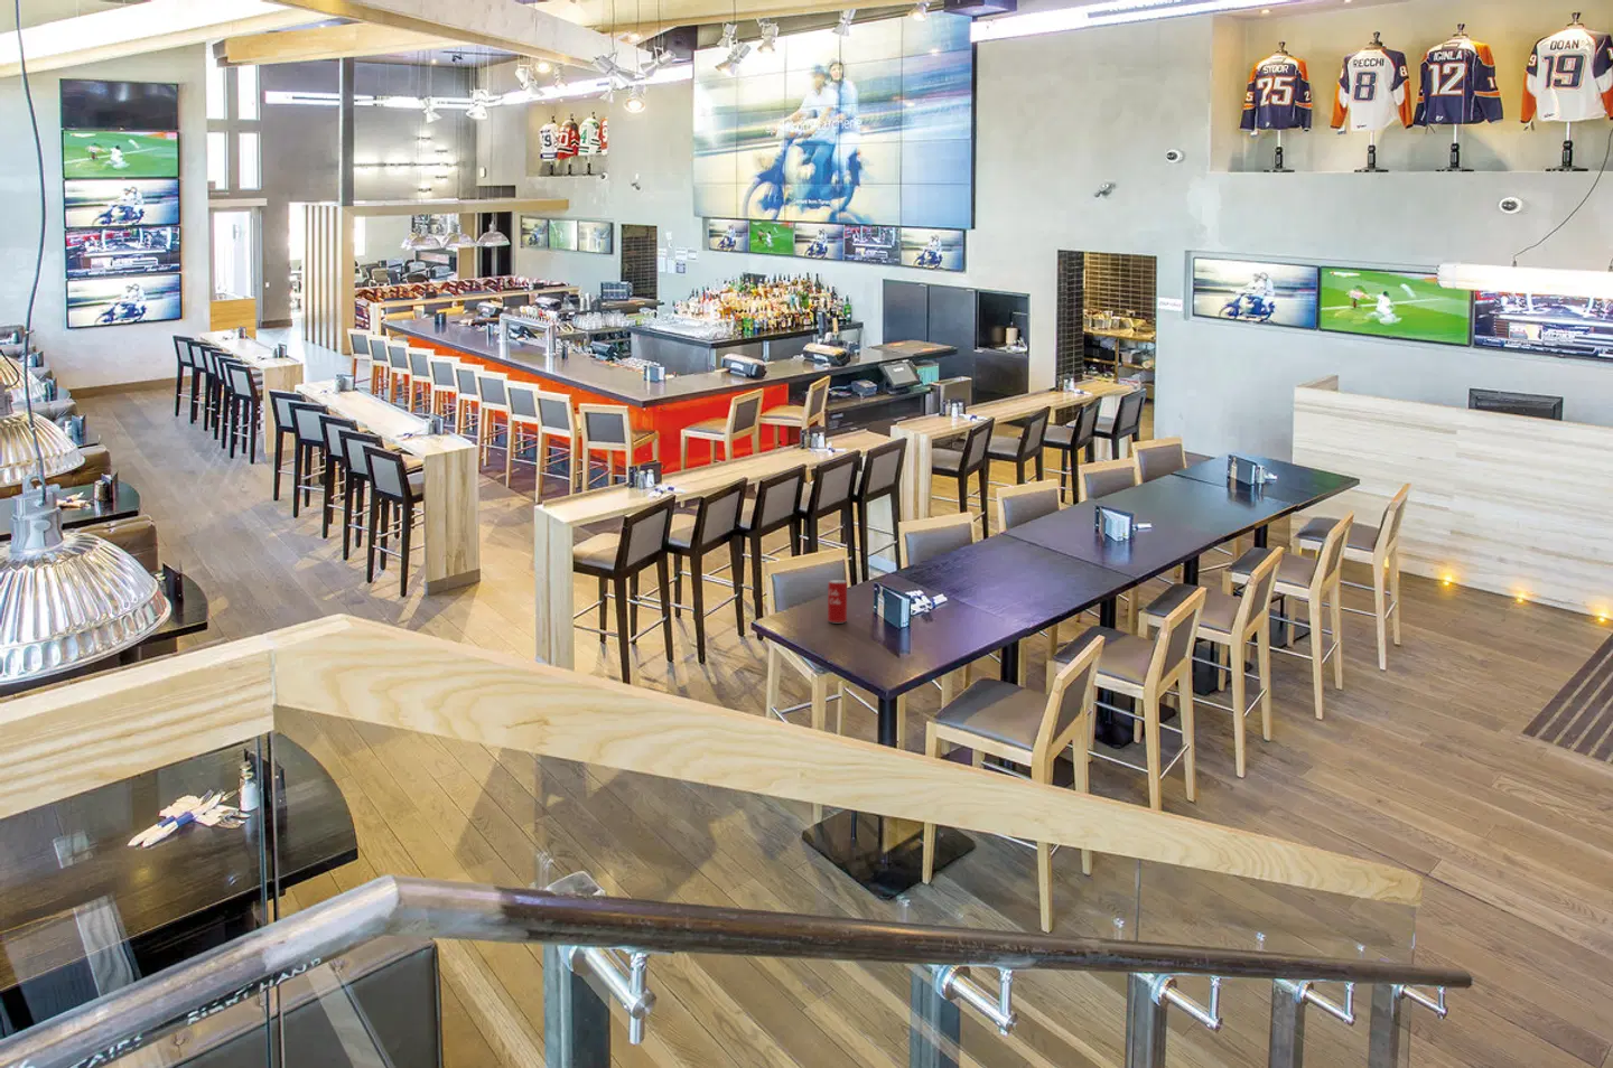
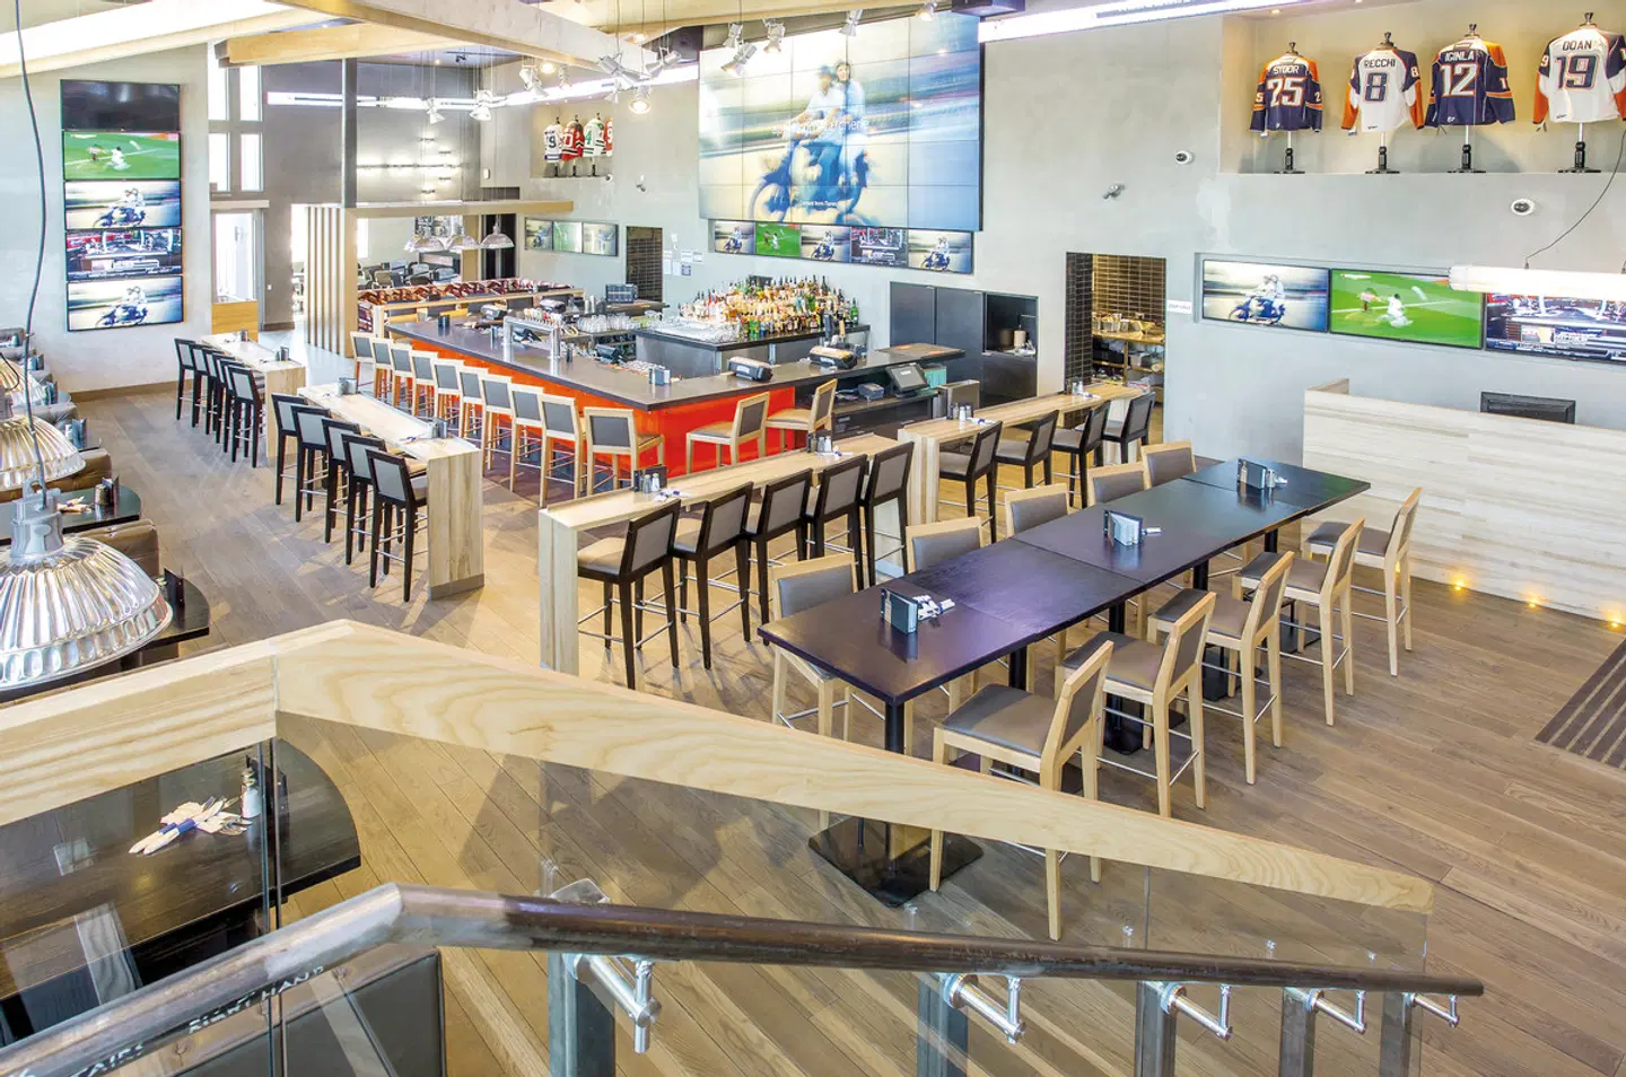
- beverage can [826,579,848,623]
